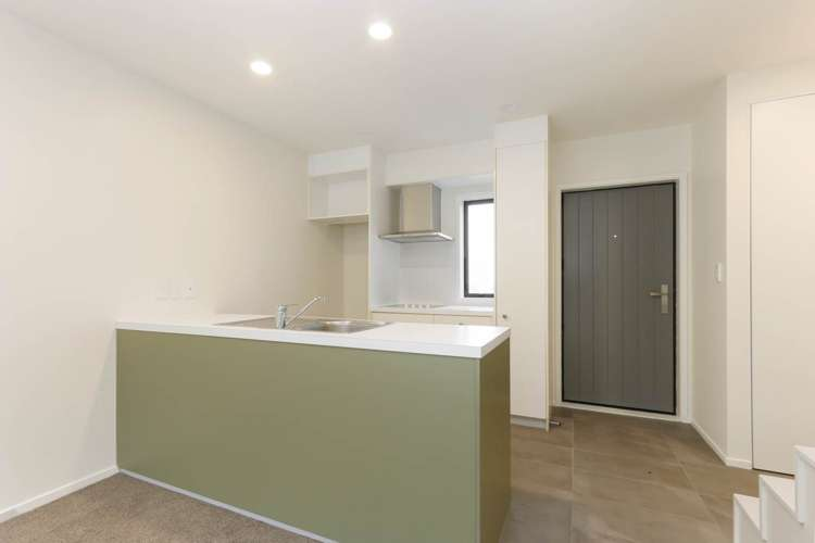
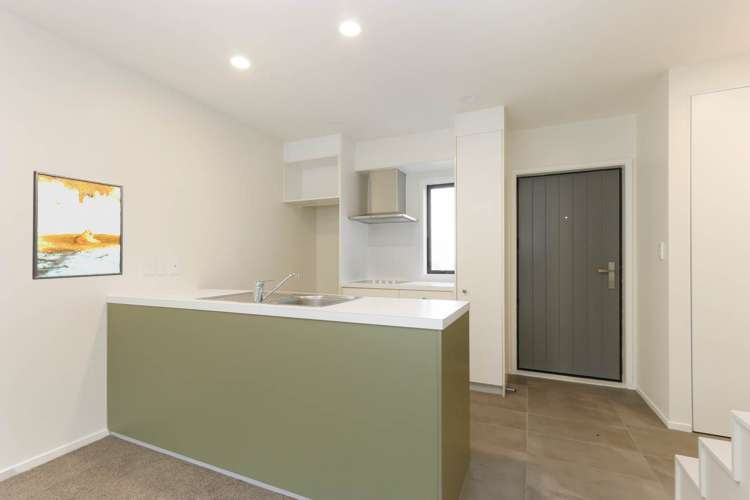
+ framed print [31,170,124,281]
